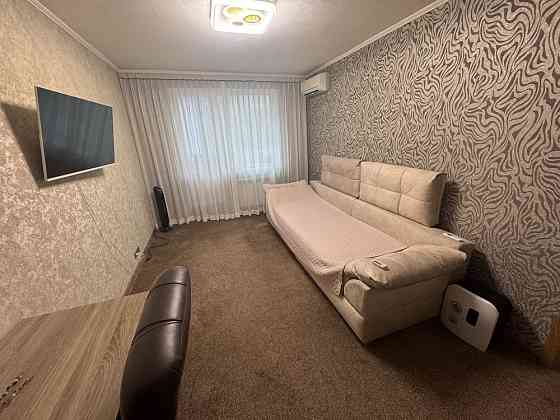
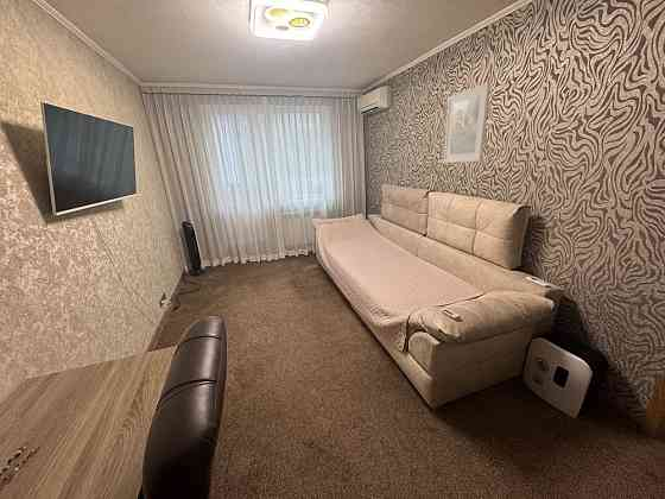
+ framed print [443,81,492,164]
